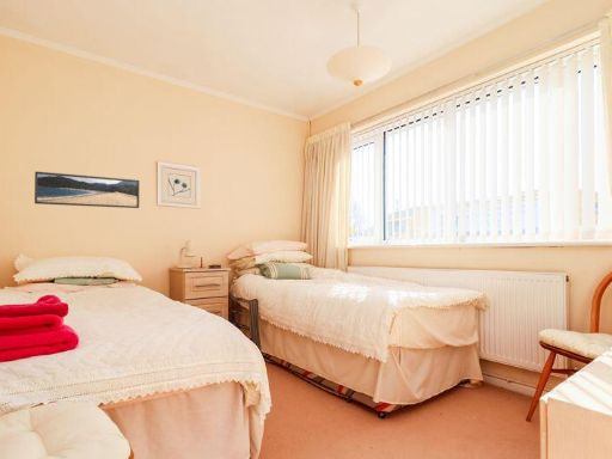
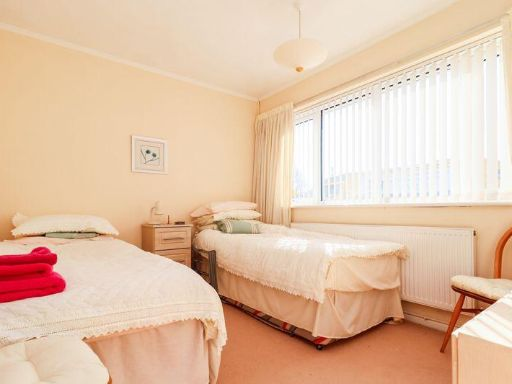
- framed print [33,171,141,209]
